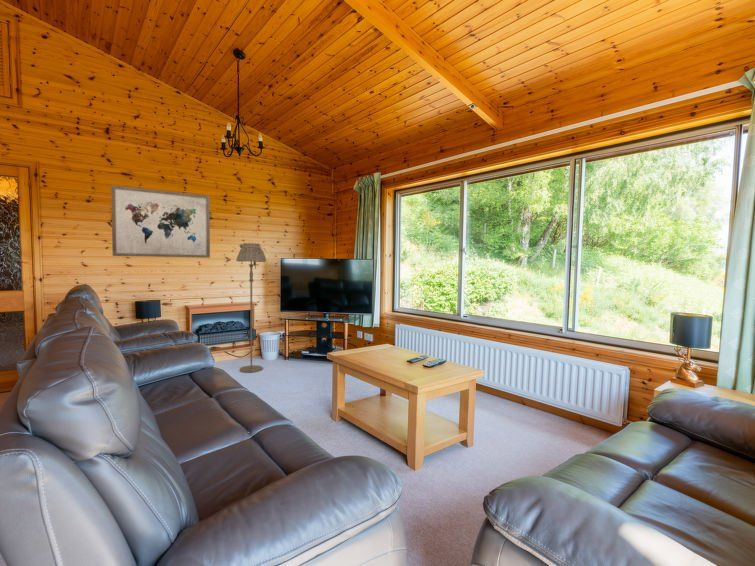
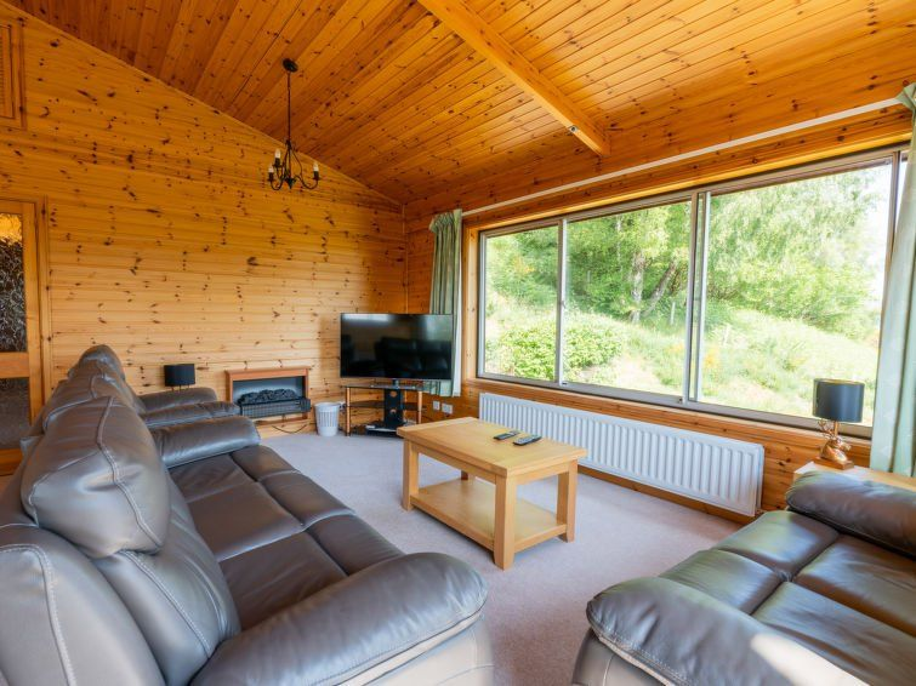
- wall art [110,184,211,259]
- floor lamp [235,242,267,374]
